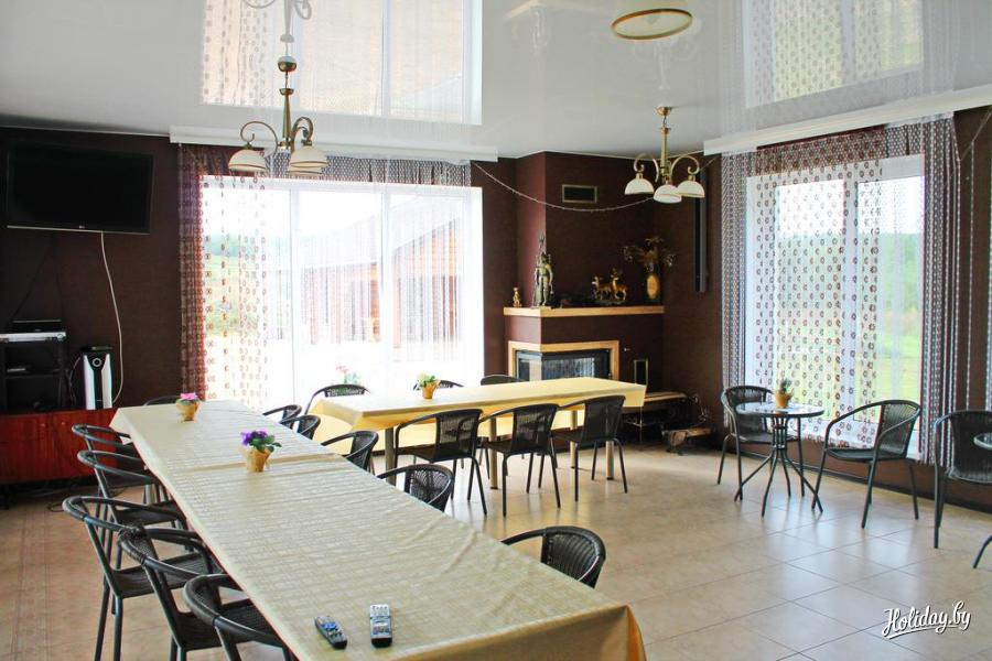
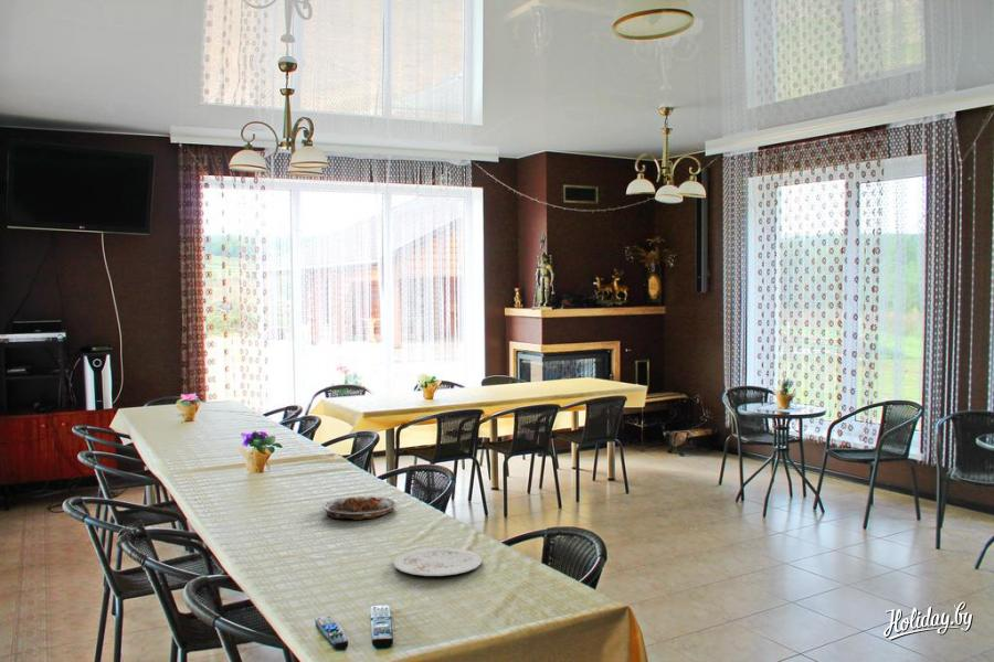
+ plate [392,546,483,577]
+ plate [321,495,396,521]
